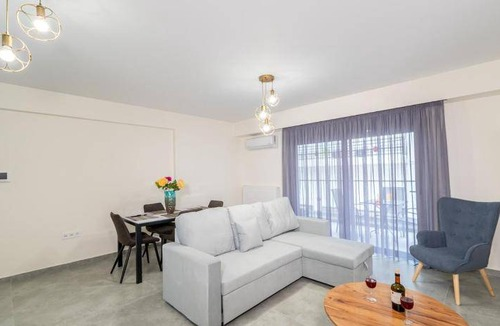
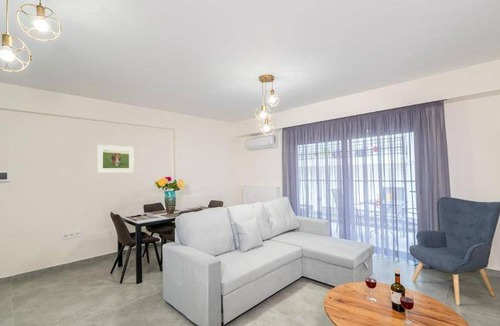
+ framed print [96,144,135,174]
